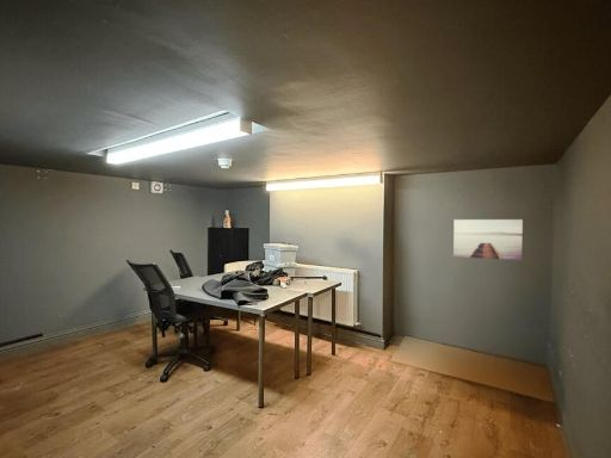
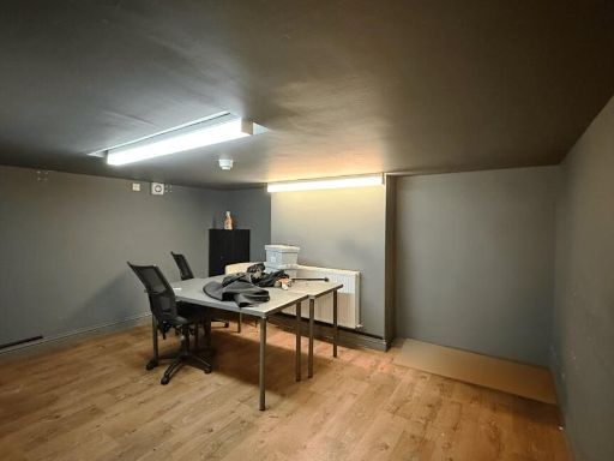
- wall art [452,218,524,261]
